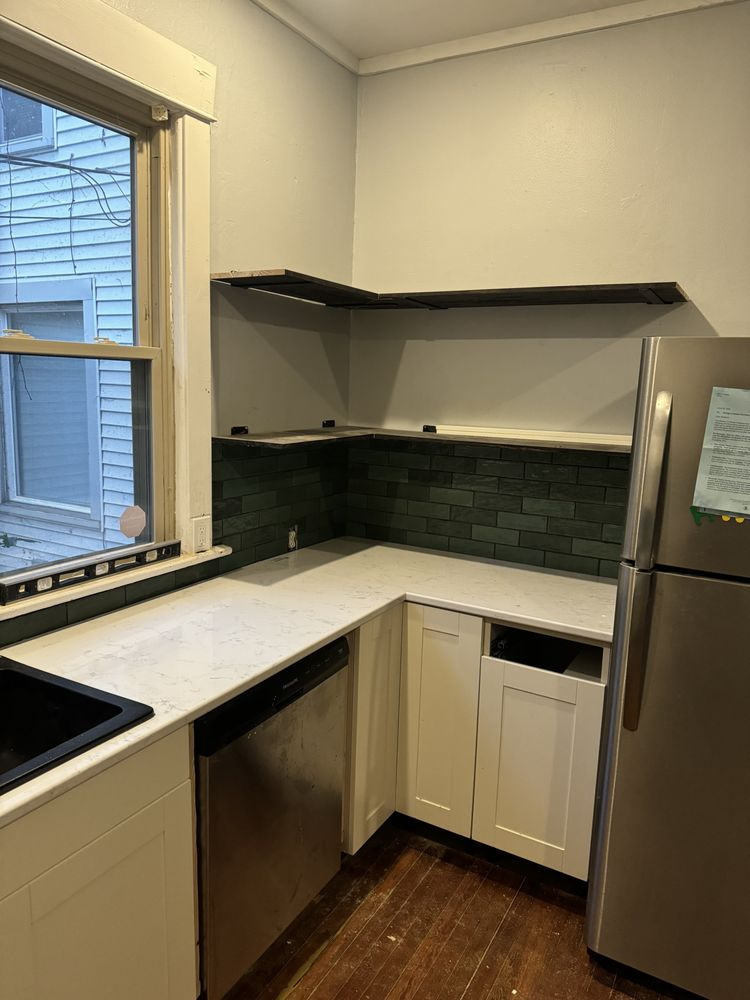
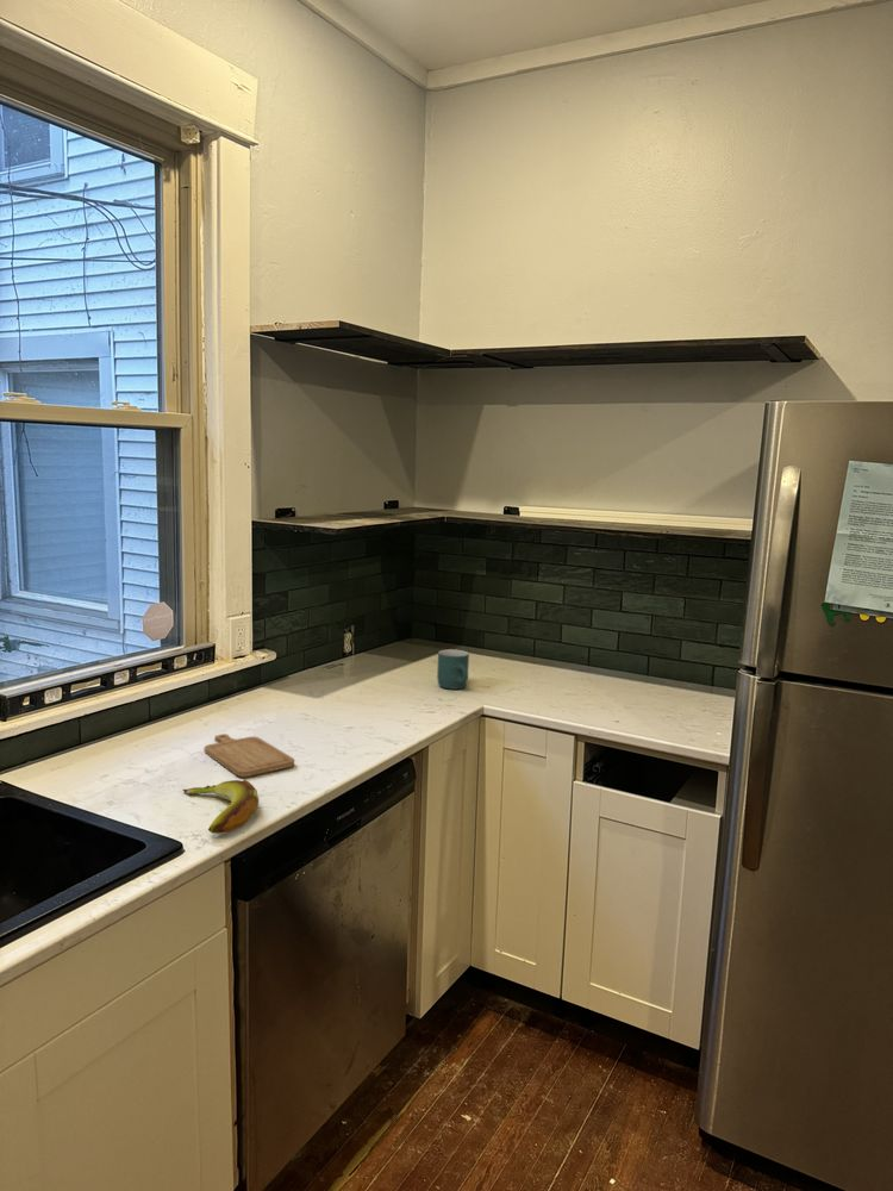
+ banana [182,779,260,835]
+ chopping board [204,732,295,778]
+ mug [436,648,470,691]
